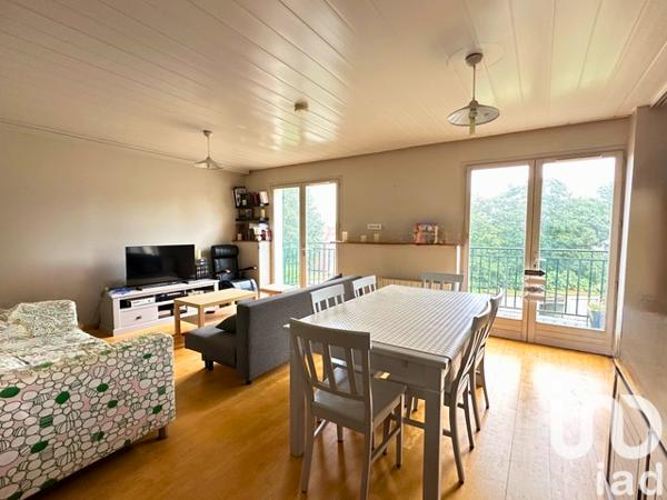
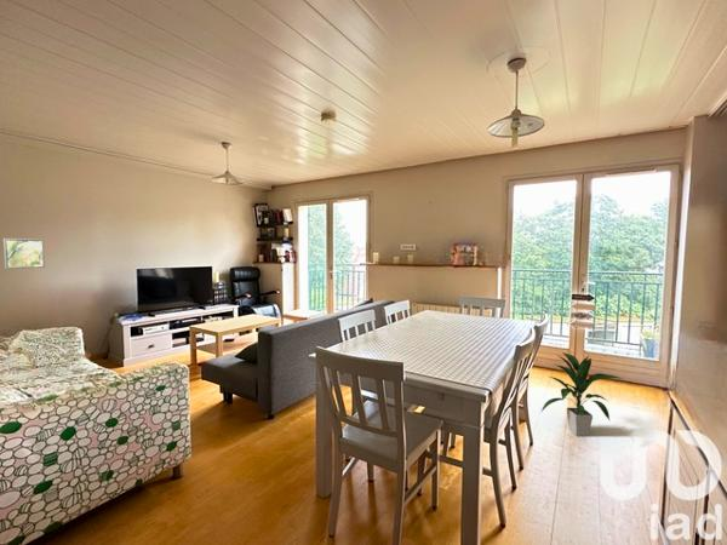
+ indoor plant [540,351,624,437]
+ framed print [2,237,46,270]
